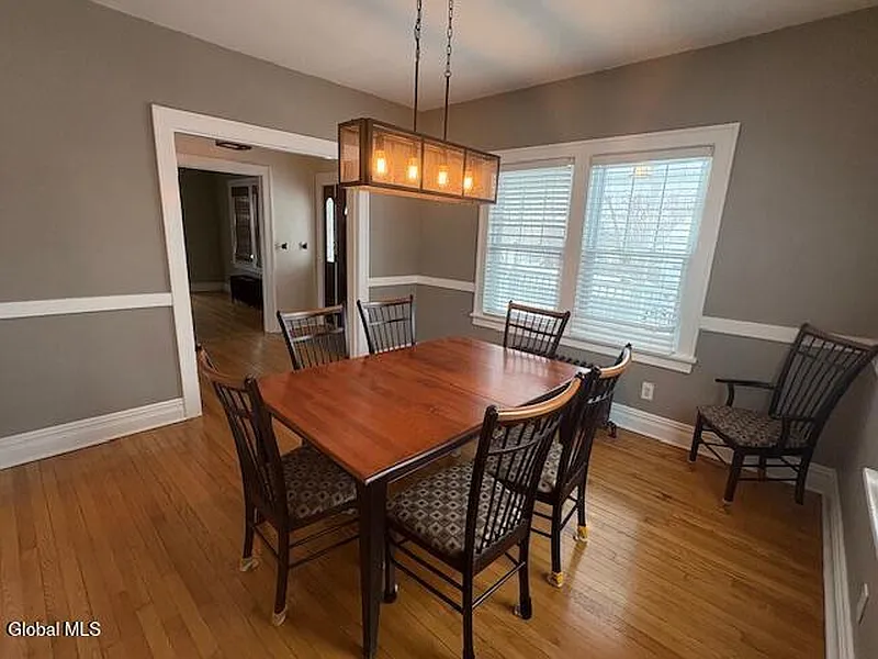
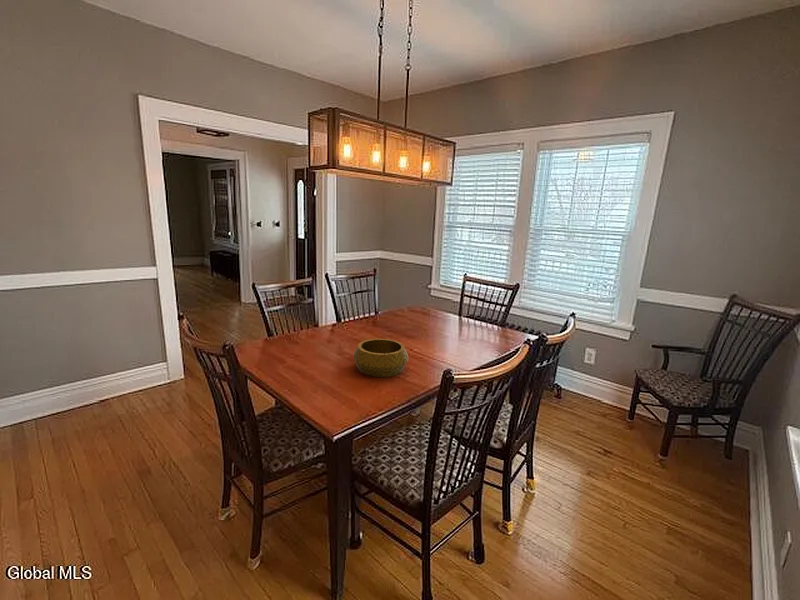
+ decorative bowl [352,338,410,378]
